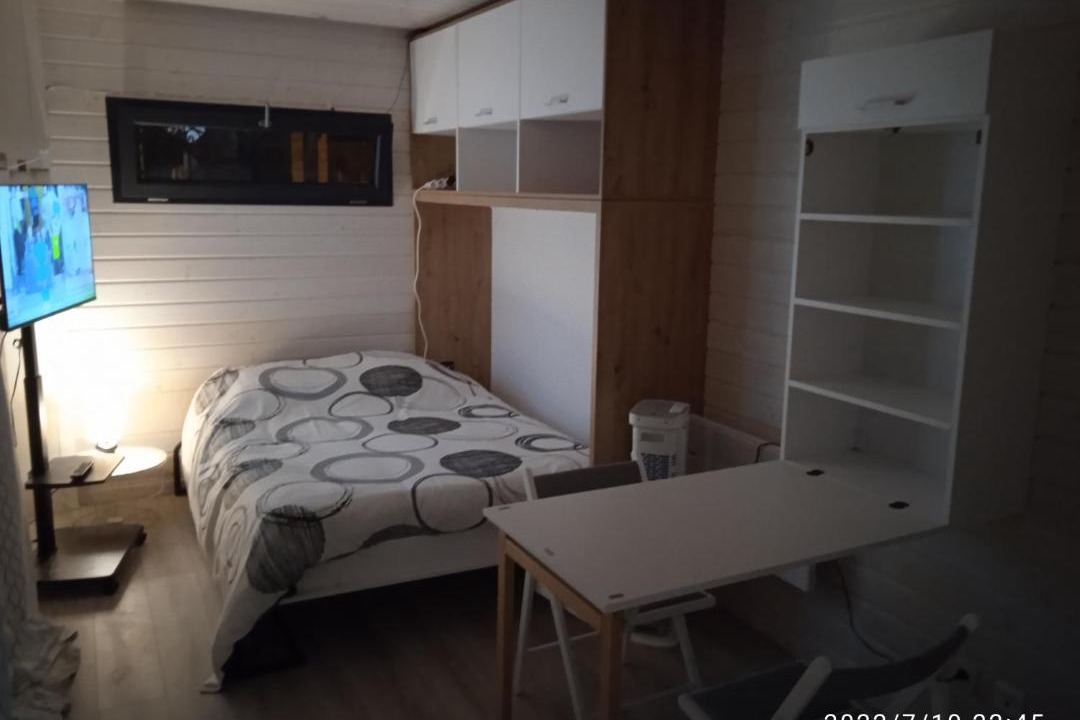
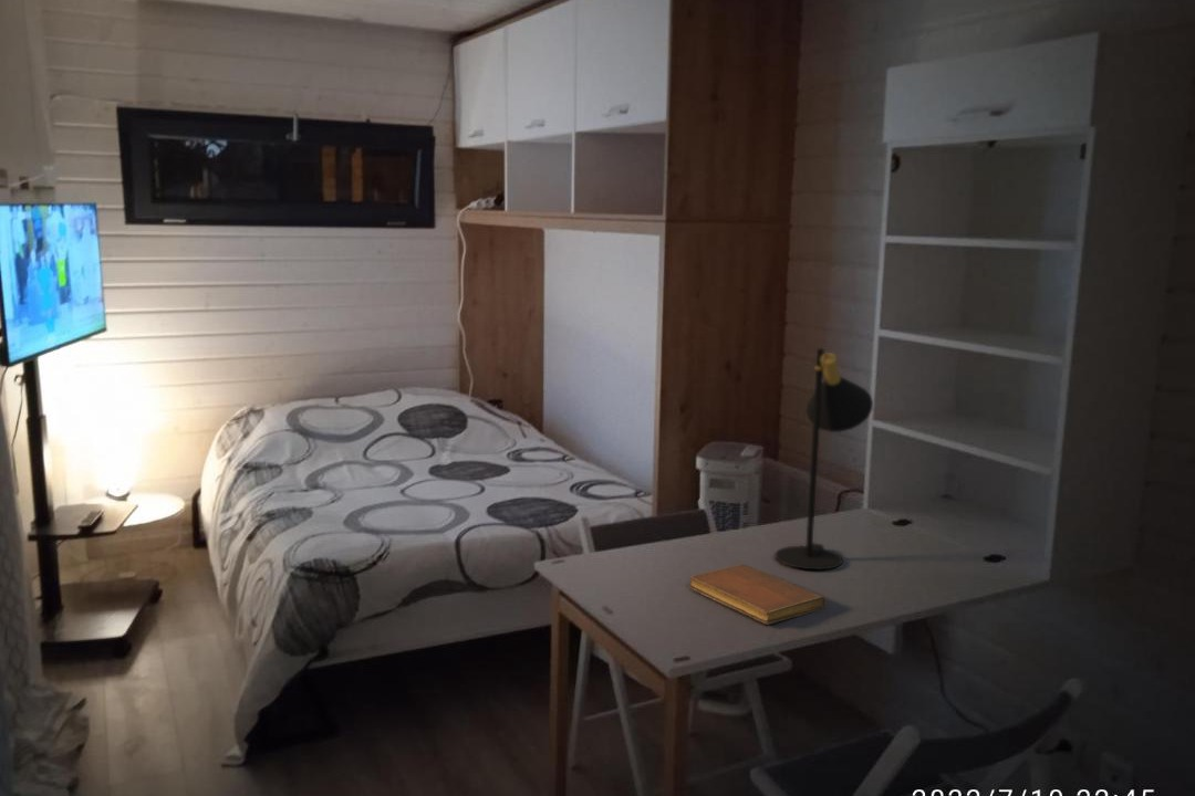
+ notebook [688,564,827,626]
+ table lamp [773,347,874,570]
